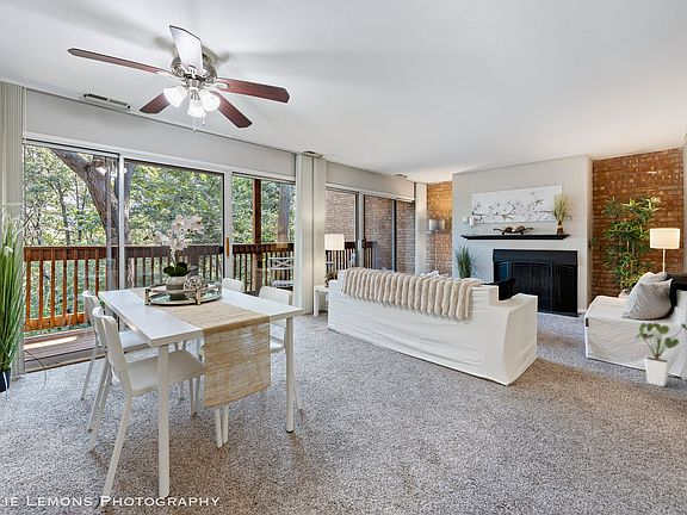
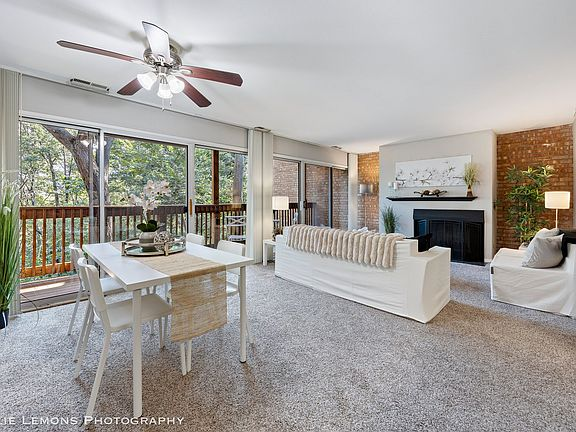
- house plant [635,322,687,387]
